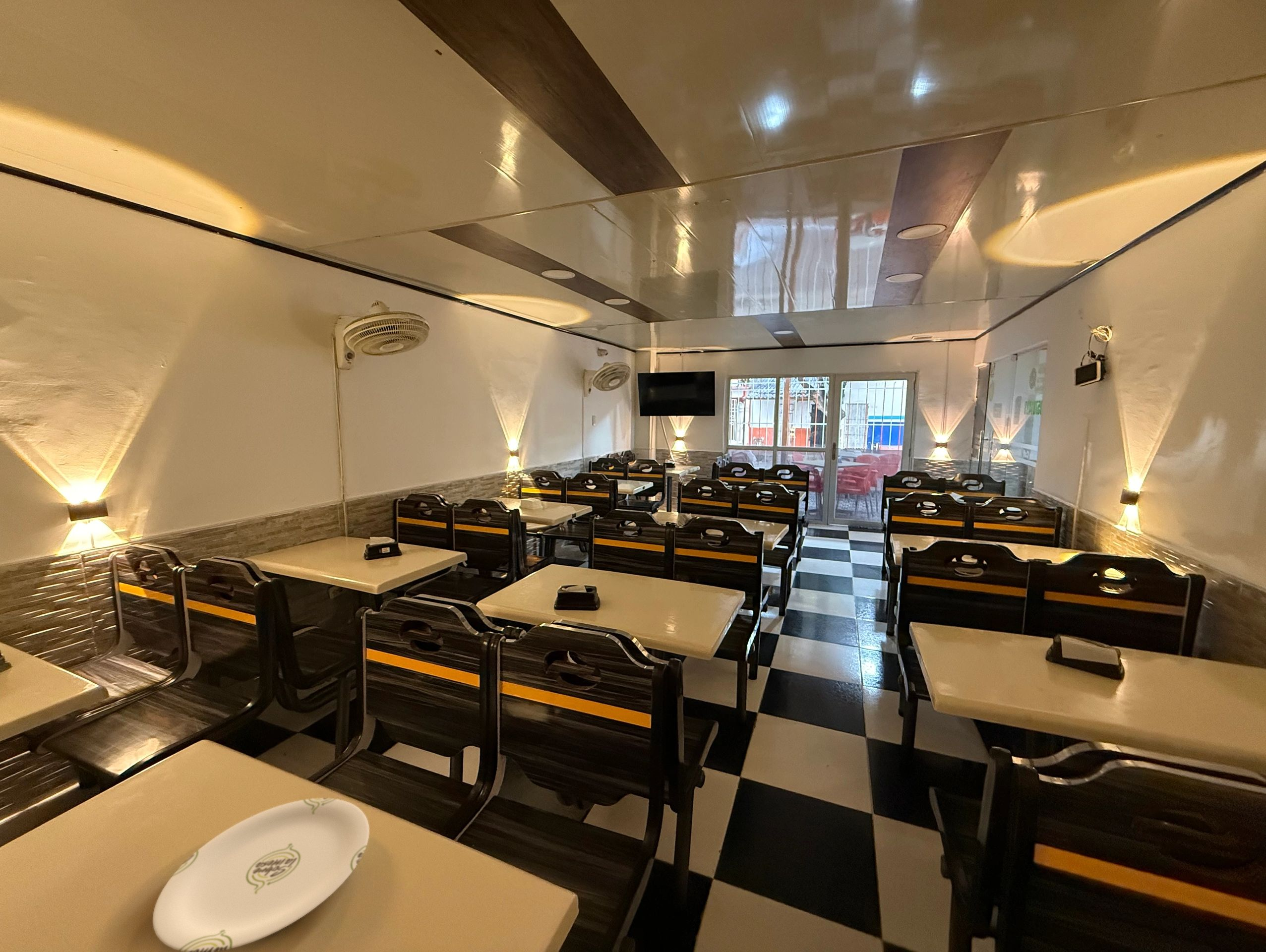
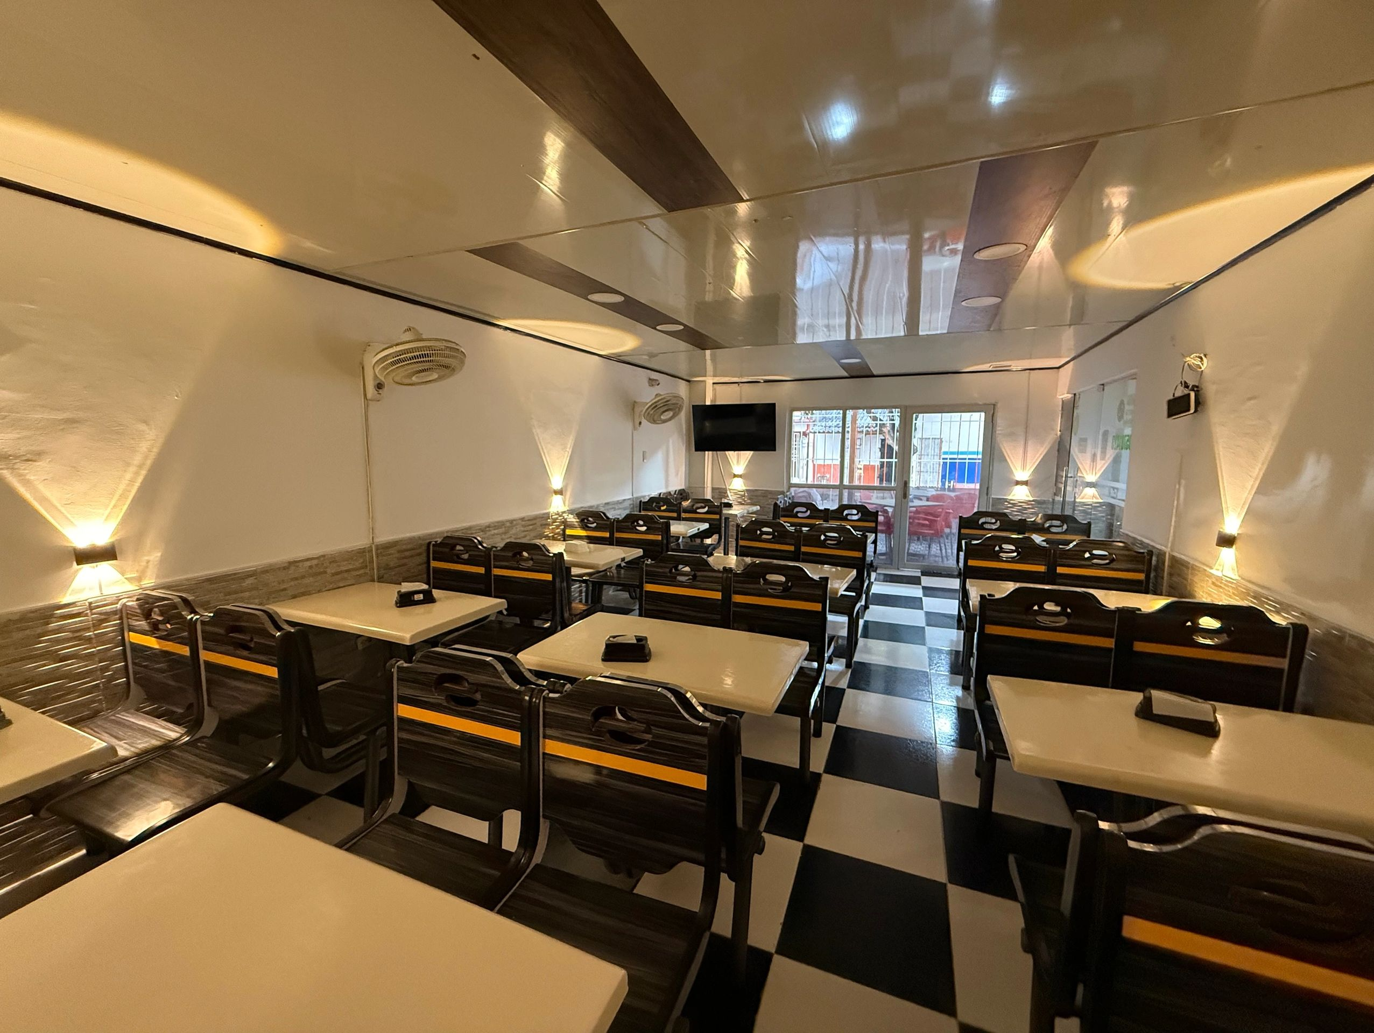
- plate [152,798,370,952]
